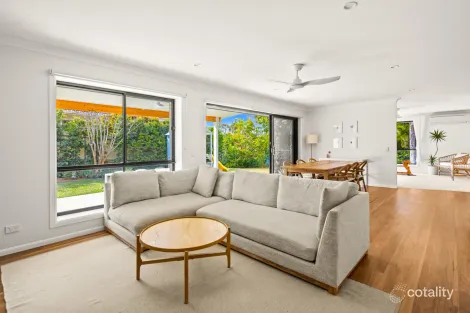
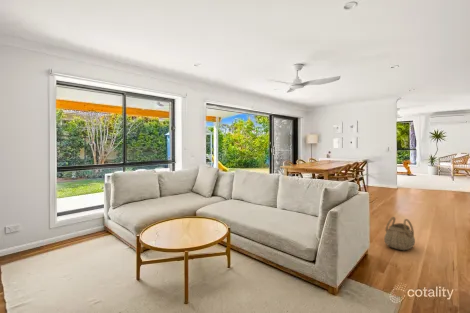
+ basket [383,216,416,251]
